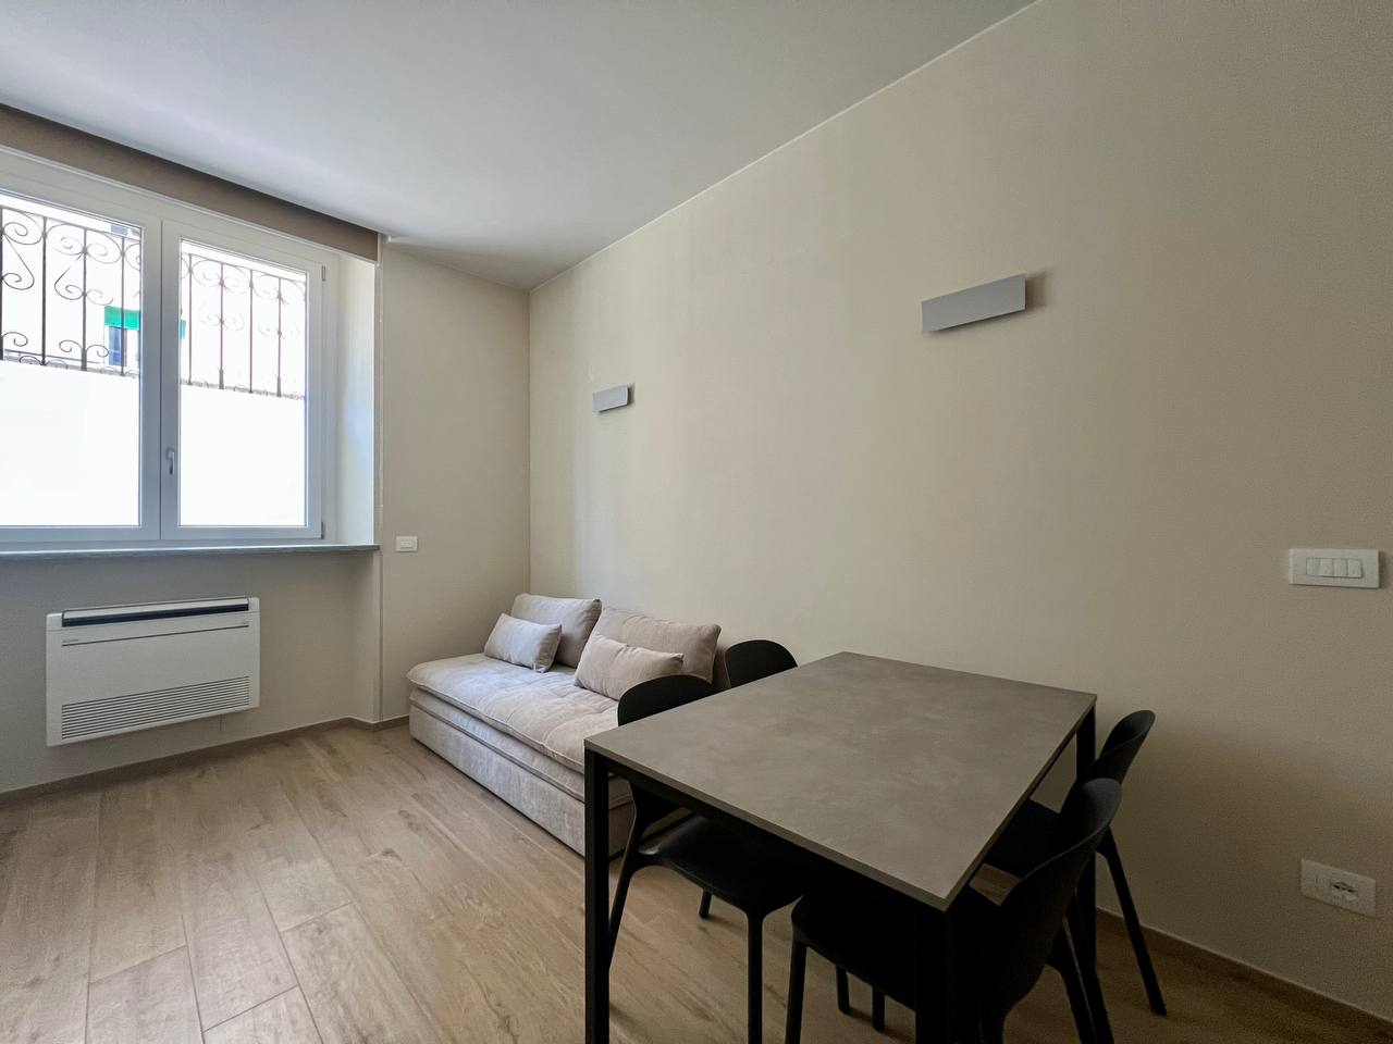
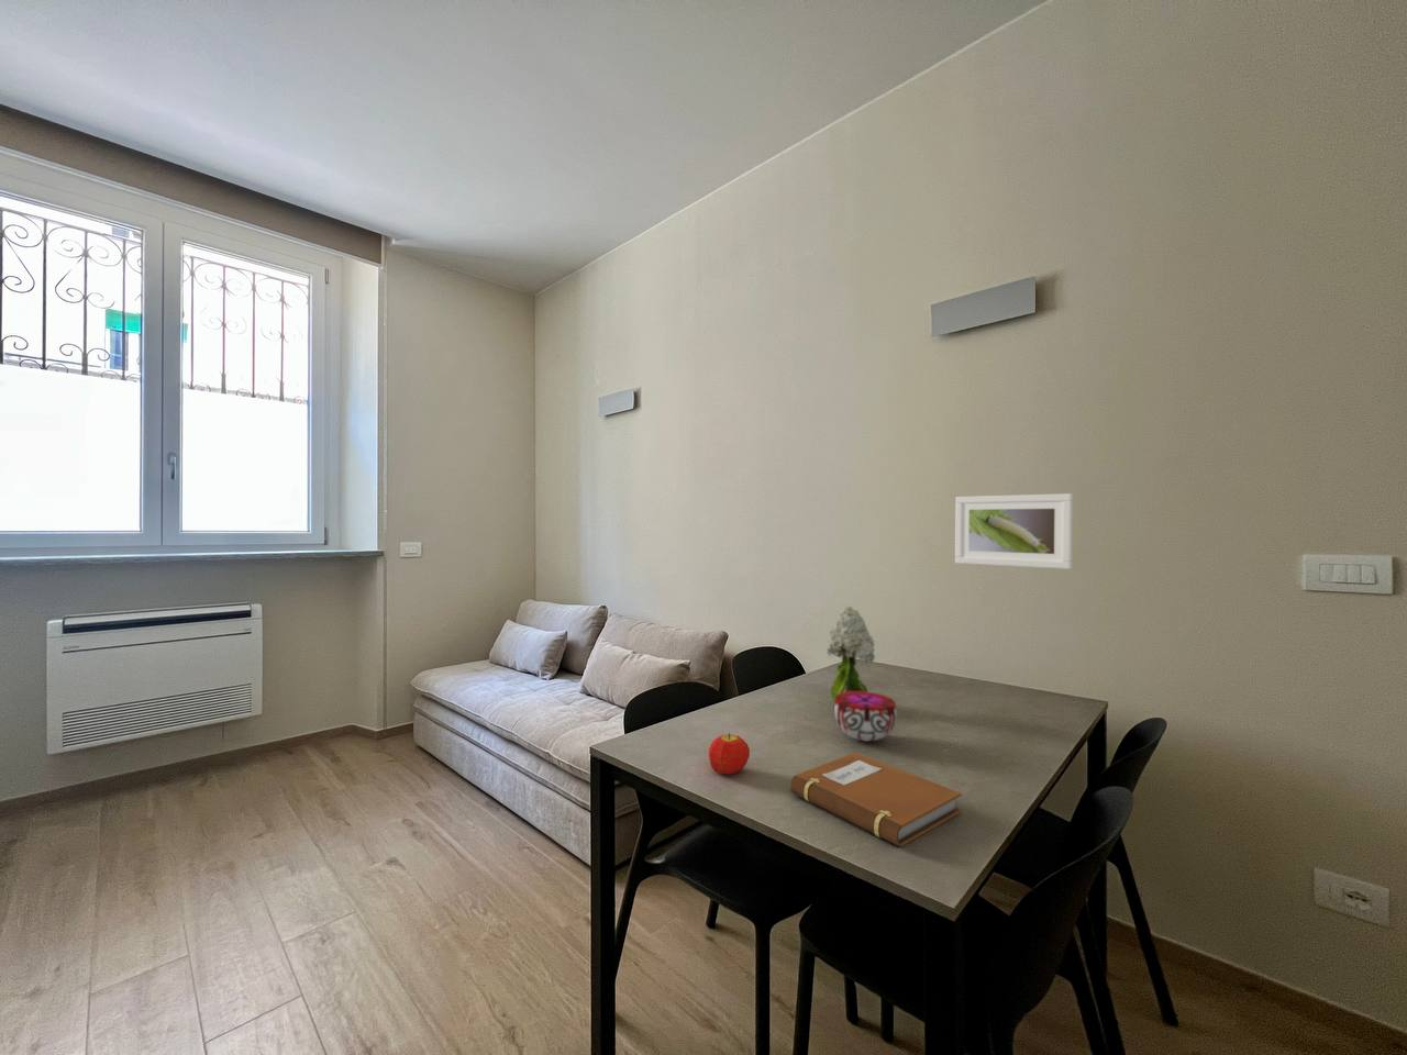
+ decorative bowl [833,692,898,742]
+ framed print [954,492,1074,571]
+ flower [825,604,877,704]
+ fruit [708,731,751,775]
+ notebook [789,751,963,848]
